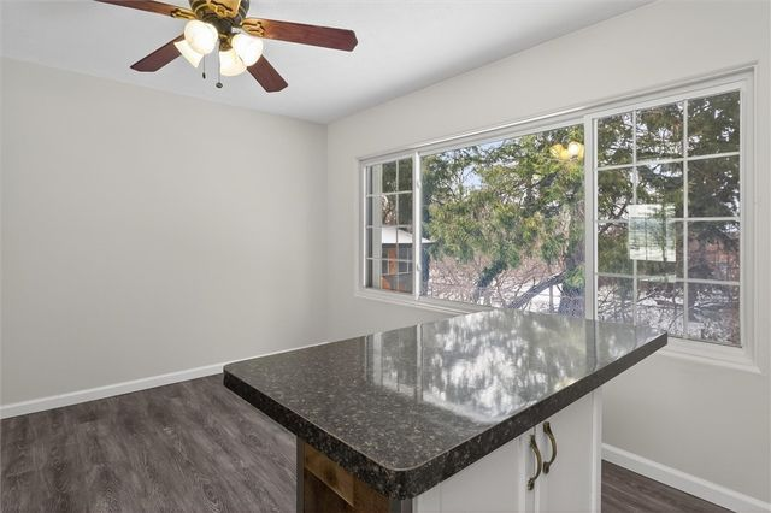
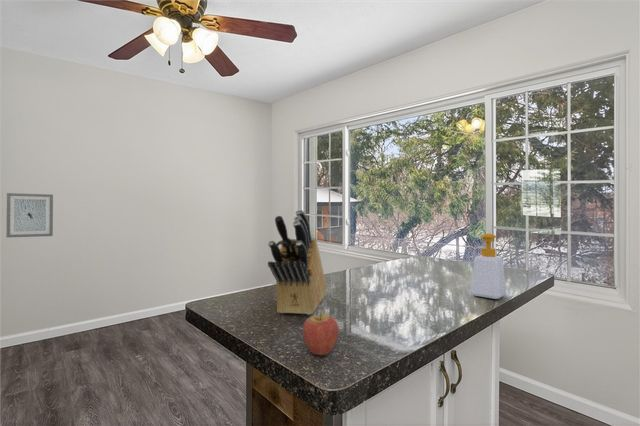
+ soap bottle [470,232,507,300]
+ wall art [5,192,54,238]
+ knife block [267,209,328,316]
+ fruit [302,306,340,356]
